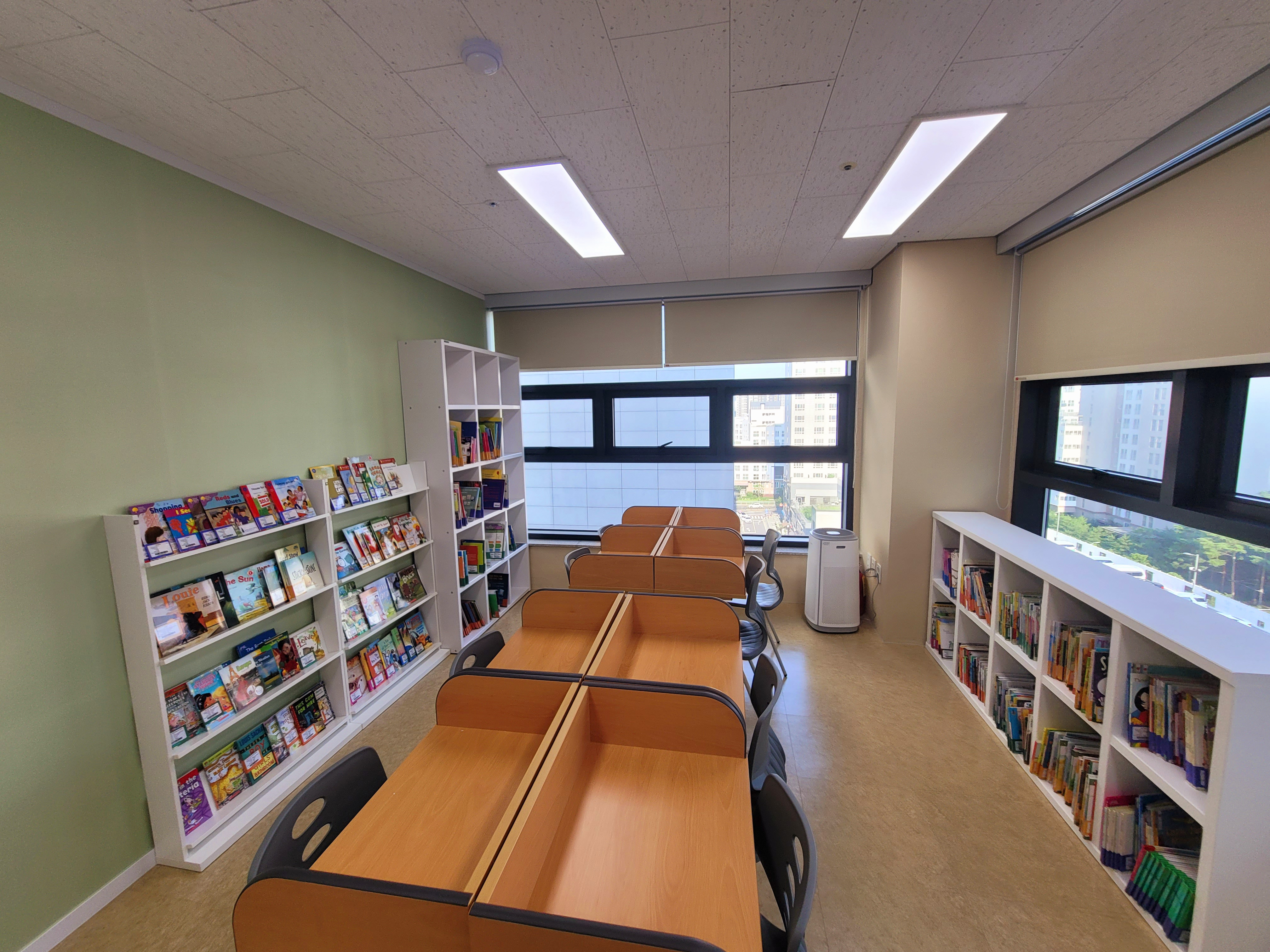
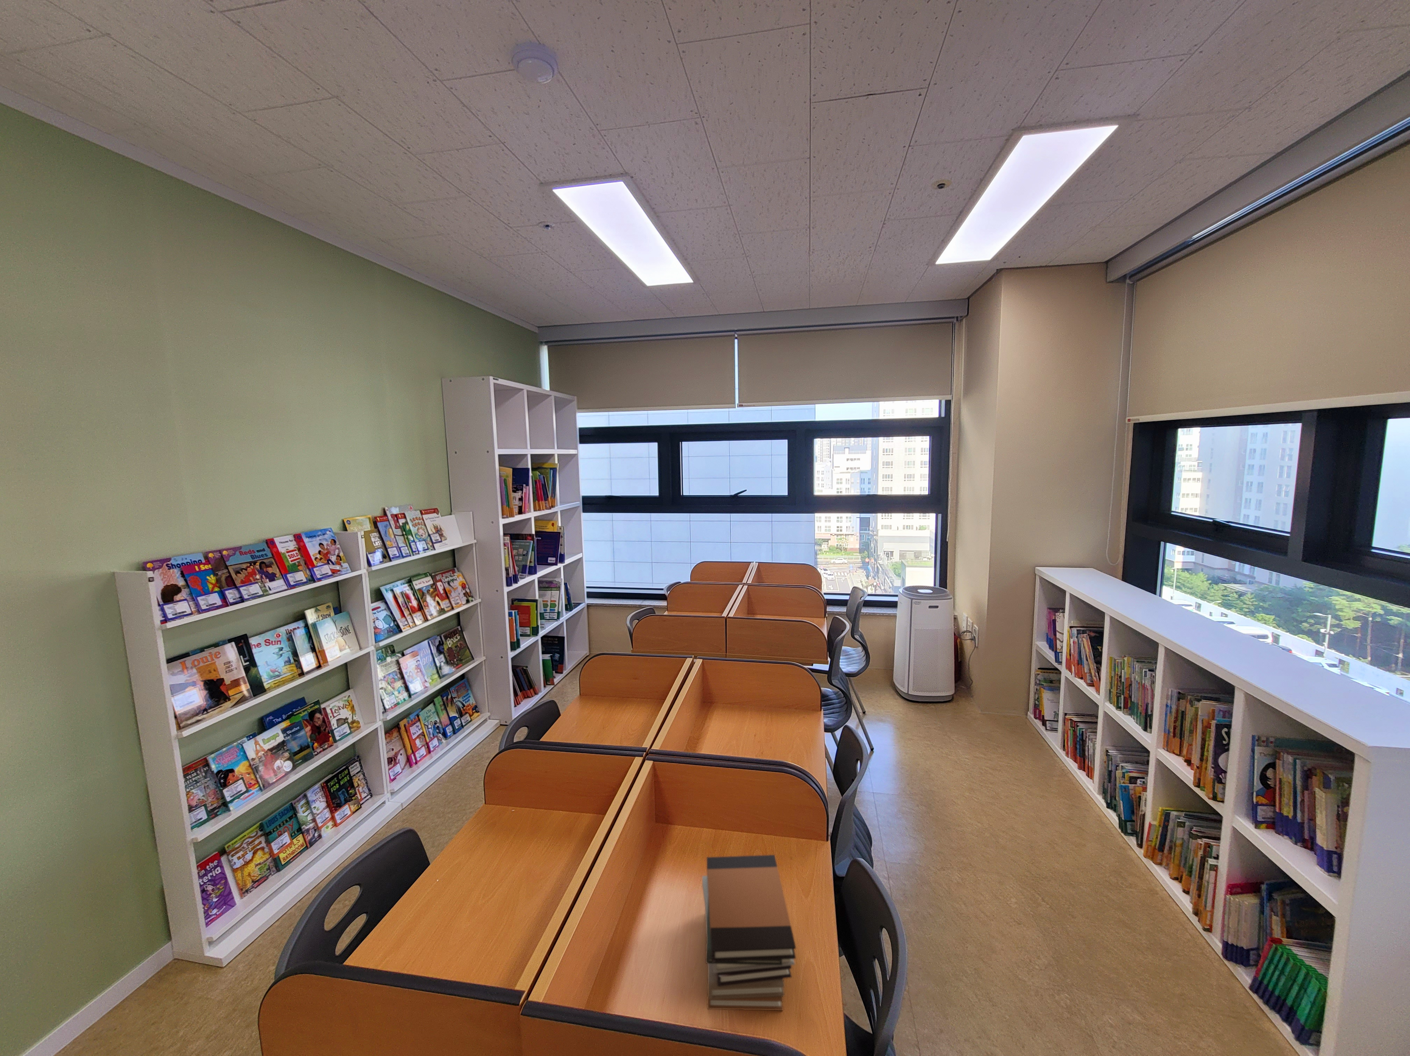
+ book stack [702,854,796,1011]
